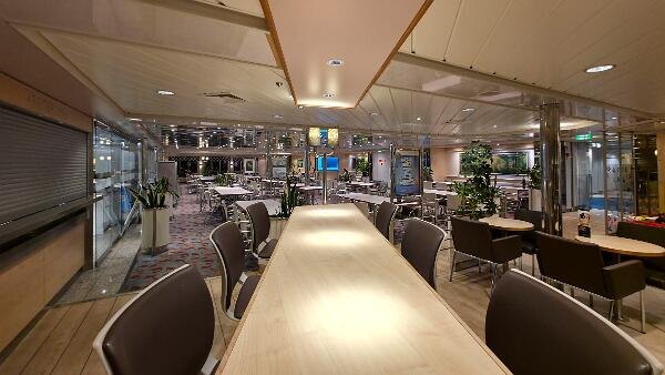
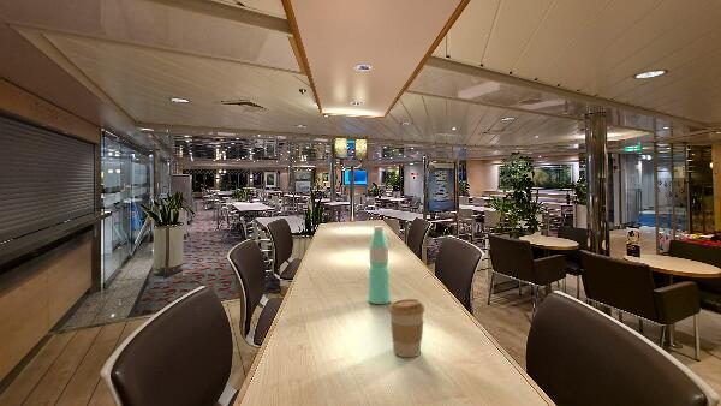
+ coffee cup [387,298,425,358]
+ water bottle [367,225,392,305]
